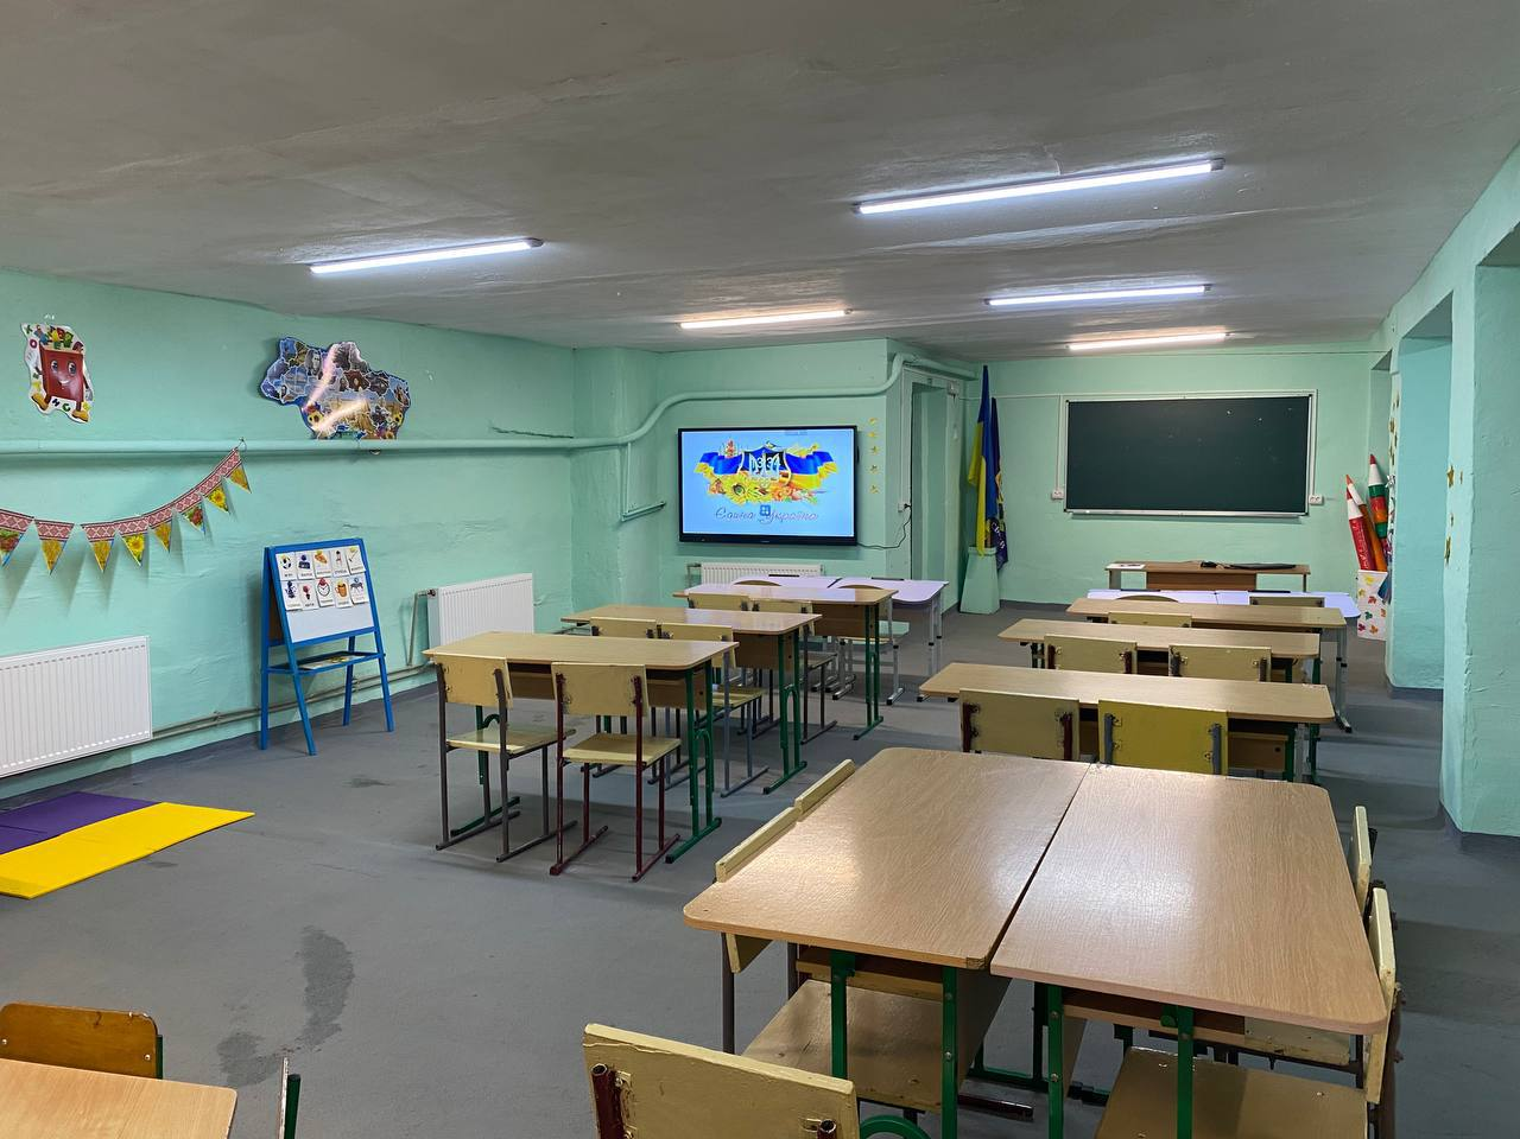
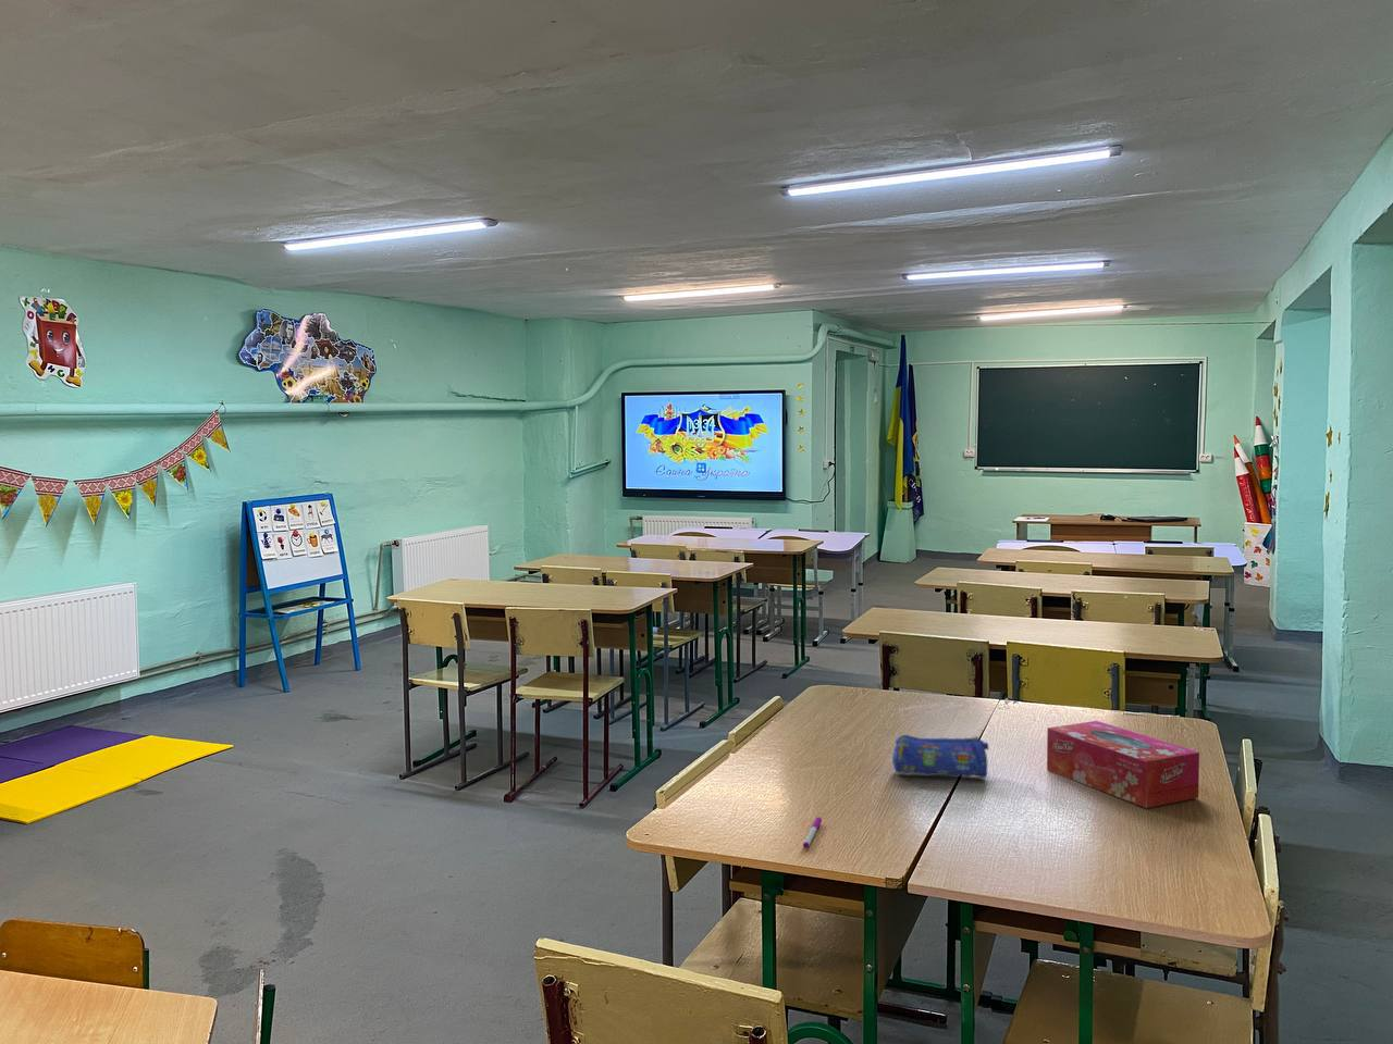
+ tissue box [1045,719,1200,809]
+ pen [802,816,823,849]
+ pencil case [892,734,989,780]
